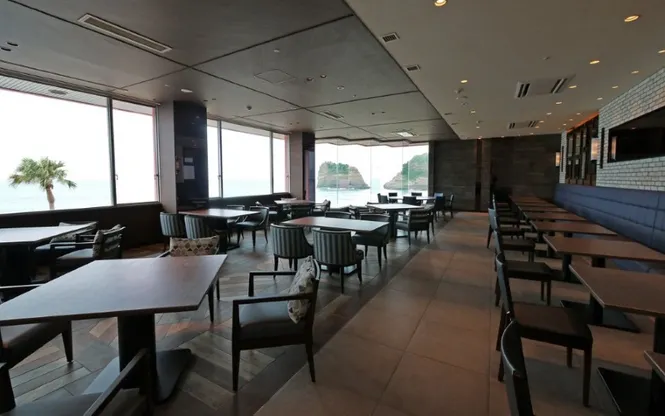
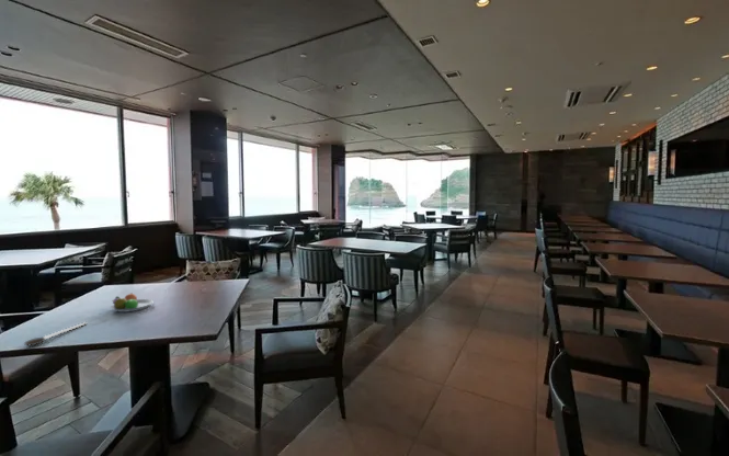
+ wooden spoon [23,321,88,346]
+ fruit bowl [111,292,155,314]
